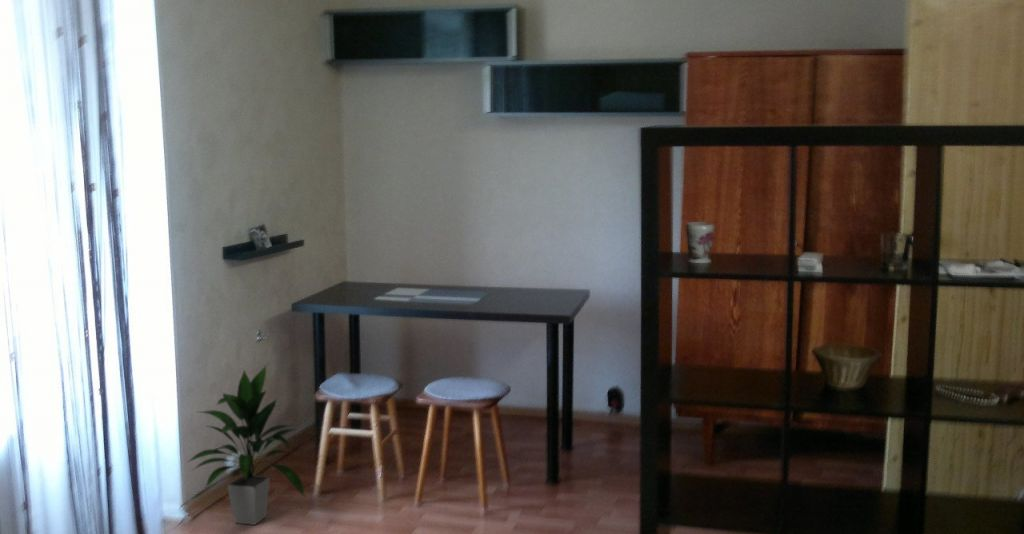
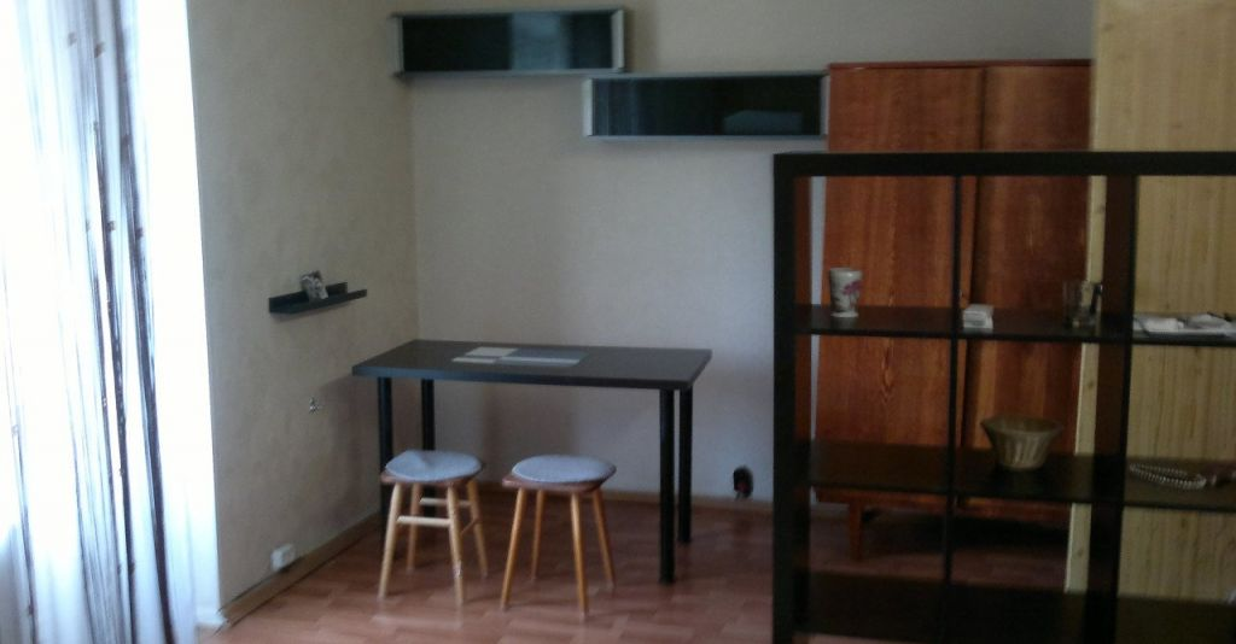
- indoor plant [185,363,306,526]
